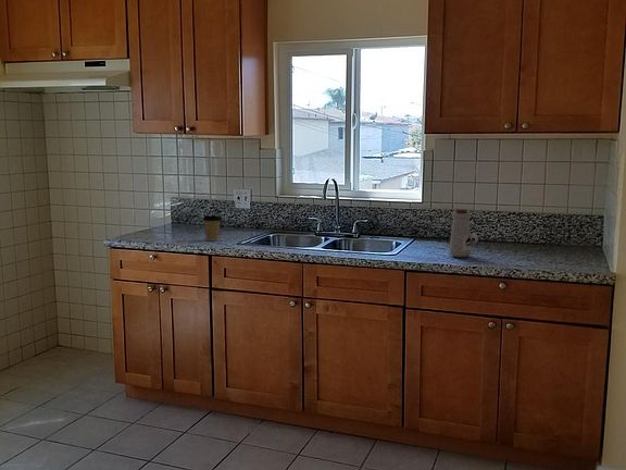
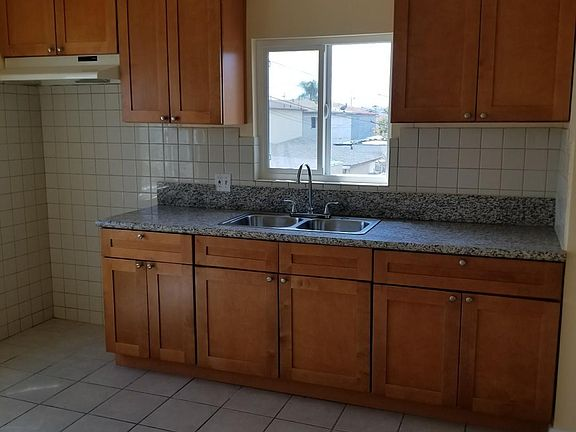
- bottle [449,208,479,258]
- coffee cup [202,214,223,242]
